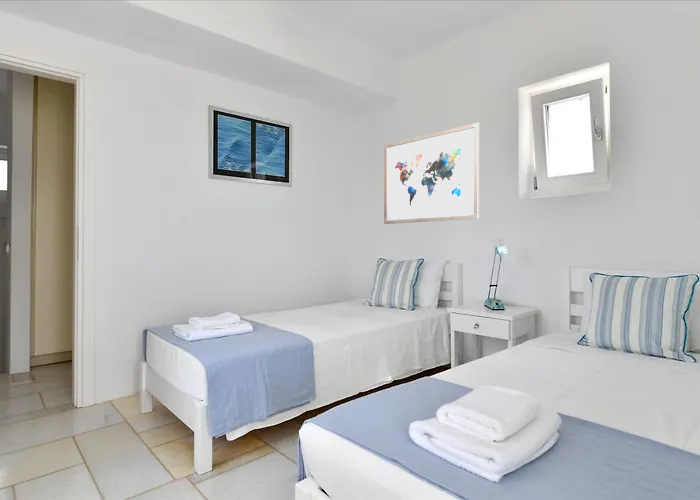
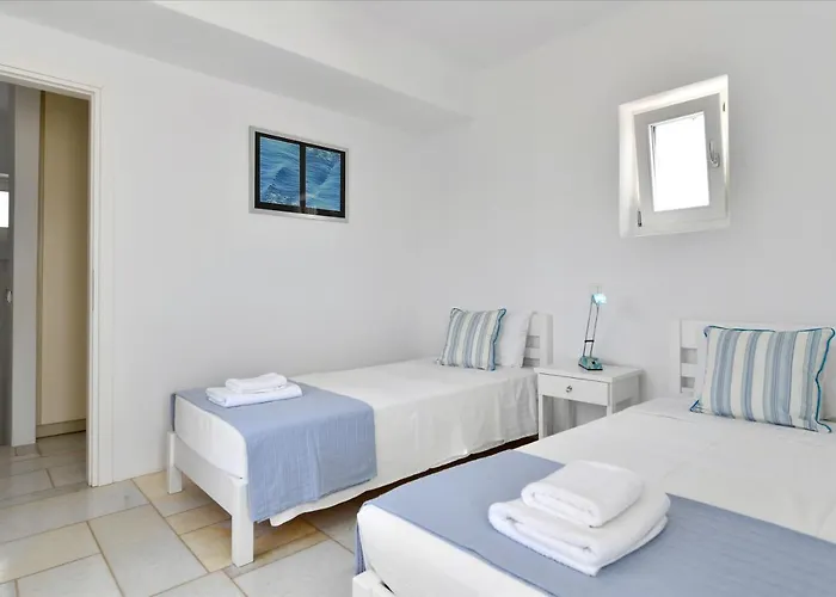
- wall art [383,121,480,225]
